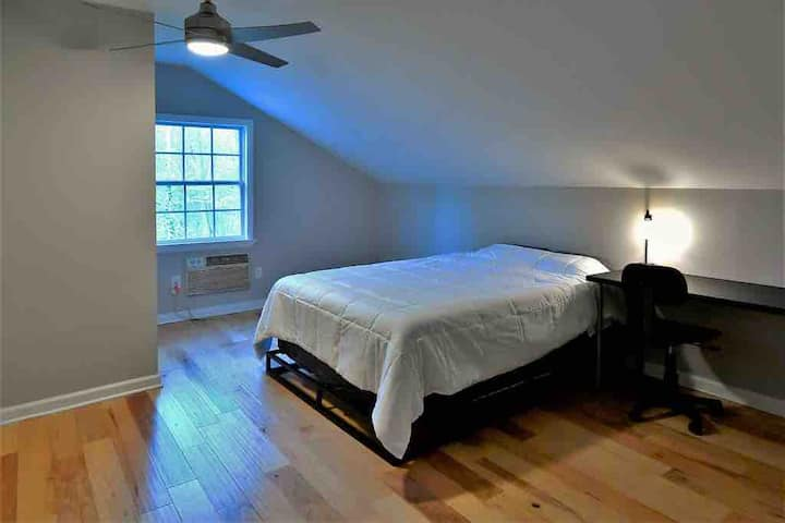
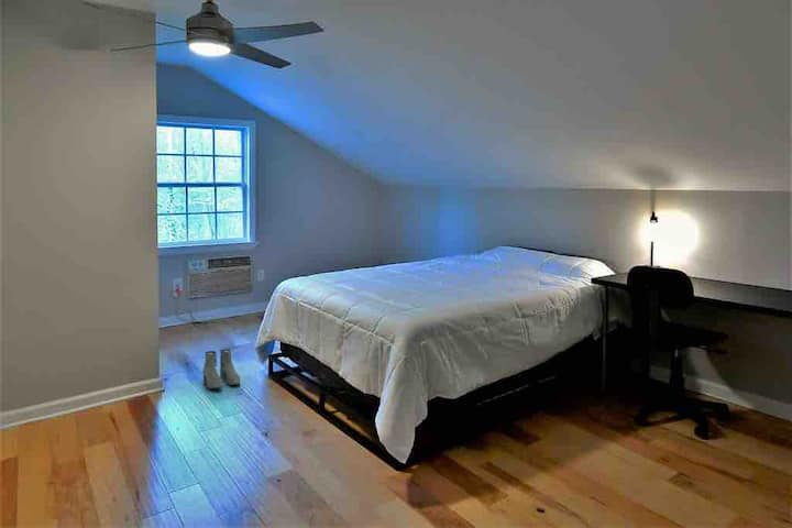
+ boots [201,348,241,389]
